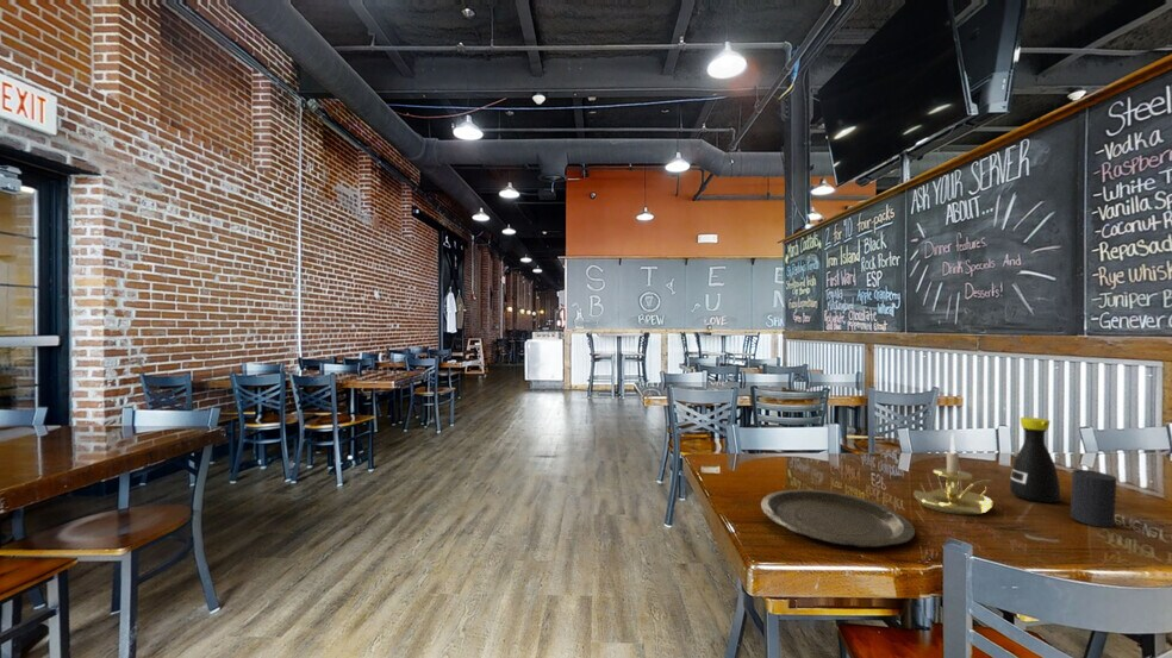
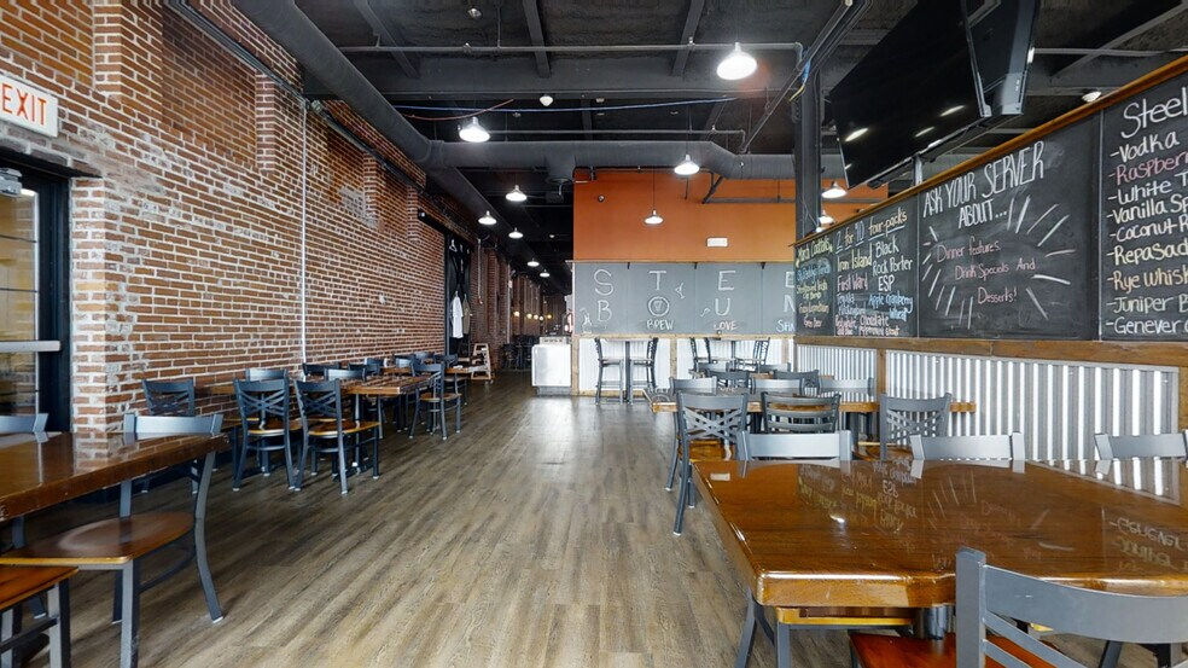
- plate [760,488,916,549]
- bottle [1009,415,1061,503]
- cup [1070,469,1117,528]
- candle holder [912,433,995,516]
